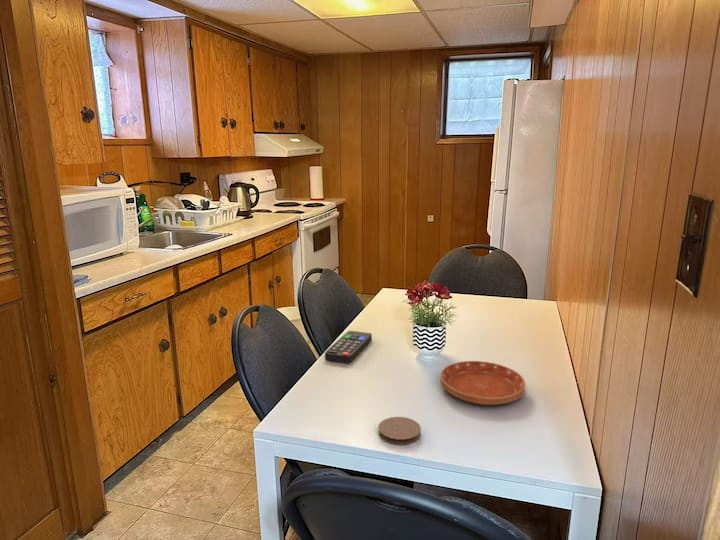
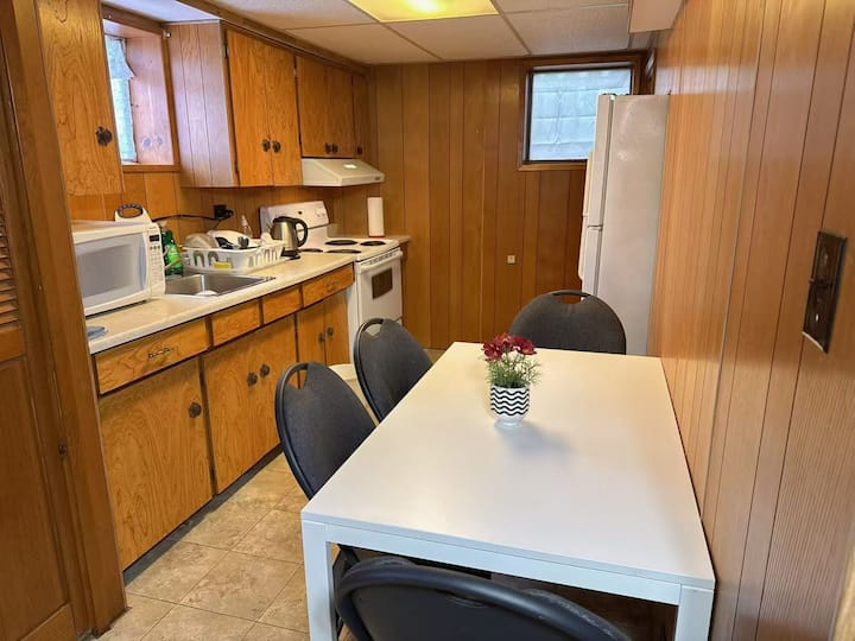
- coaster [377,416,422,446]
- remote control [324,330,373,364]
- saucer [439,360,526,406]
